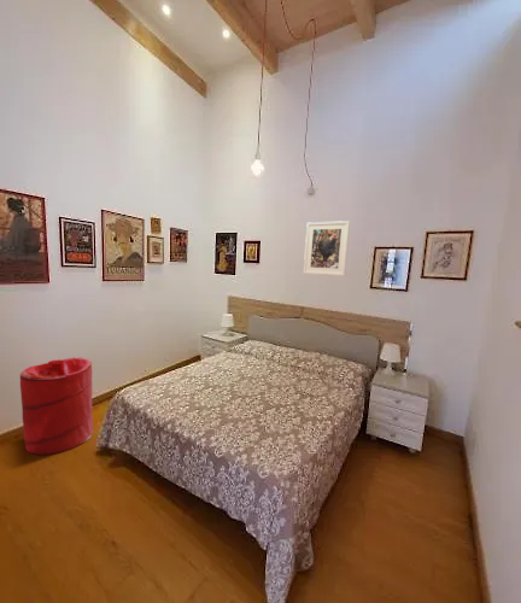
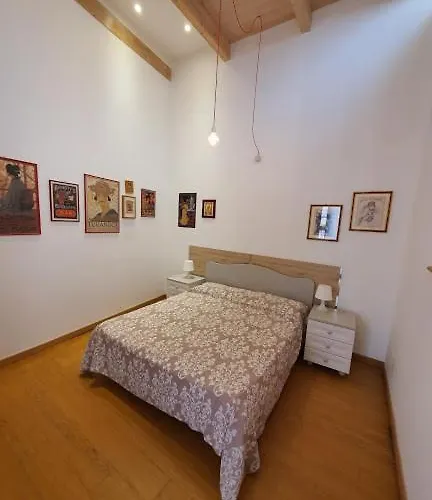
- laundry hamper [19,356,94,456]
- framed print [303,219,351,277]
